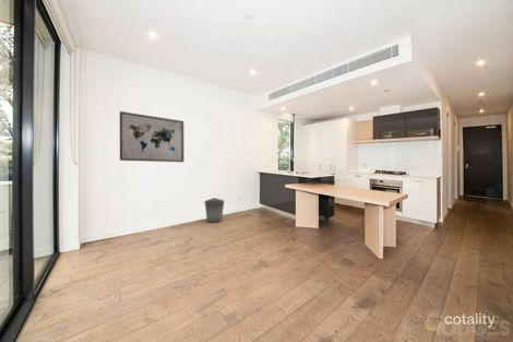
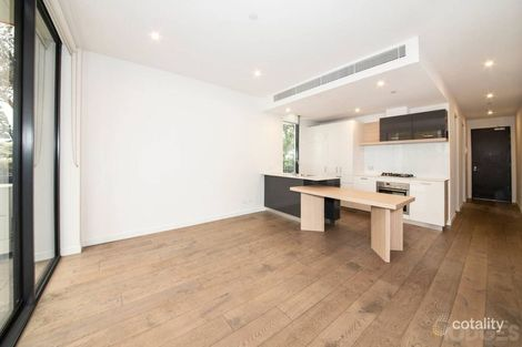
- wall art [119,110,184,163]
- trash can [203,197,226,223]
